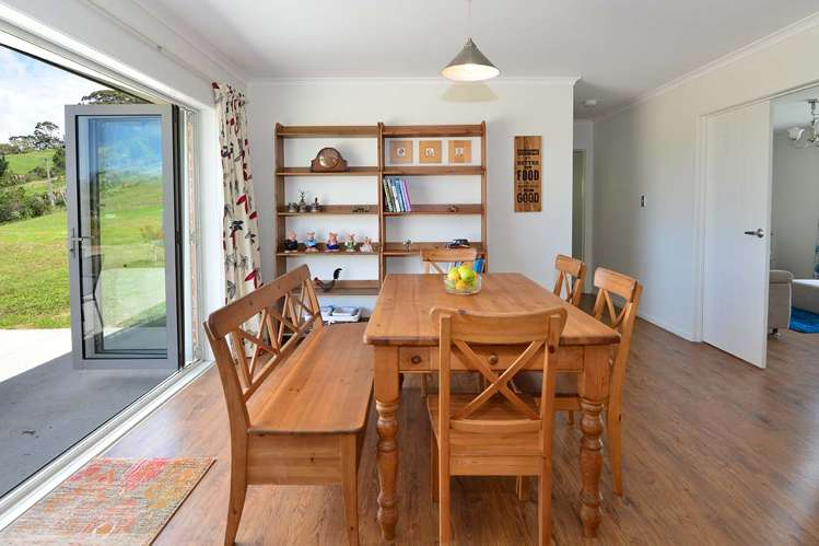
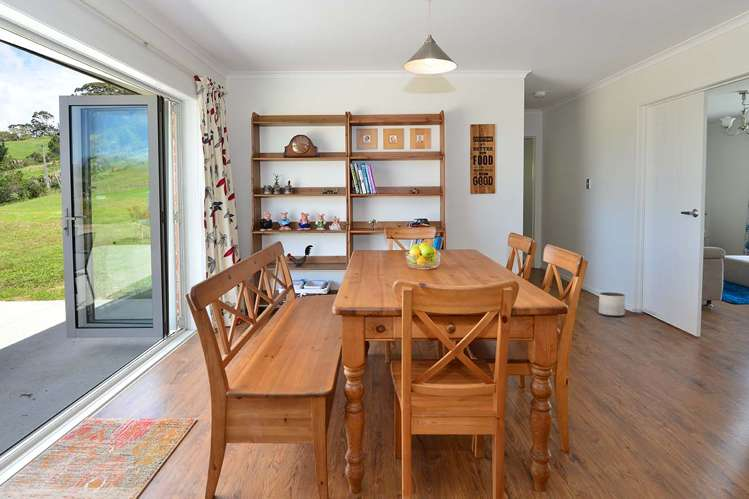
+ planter [598,291,626,317]
